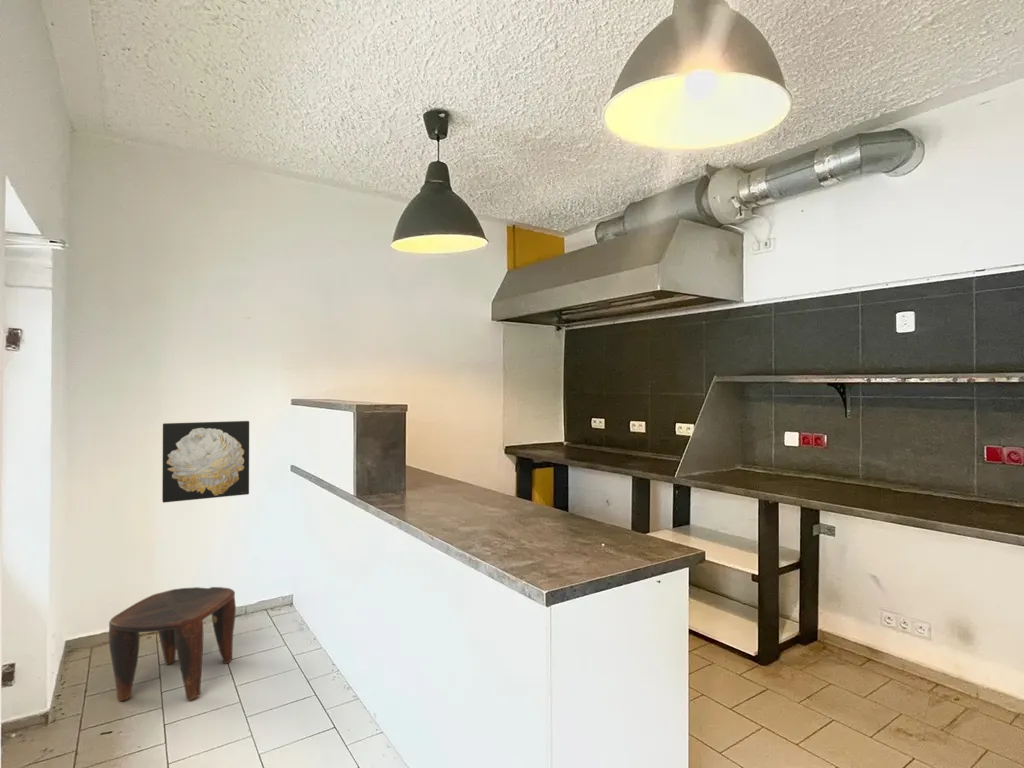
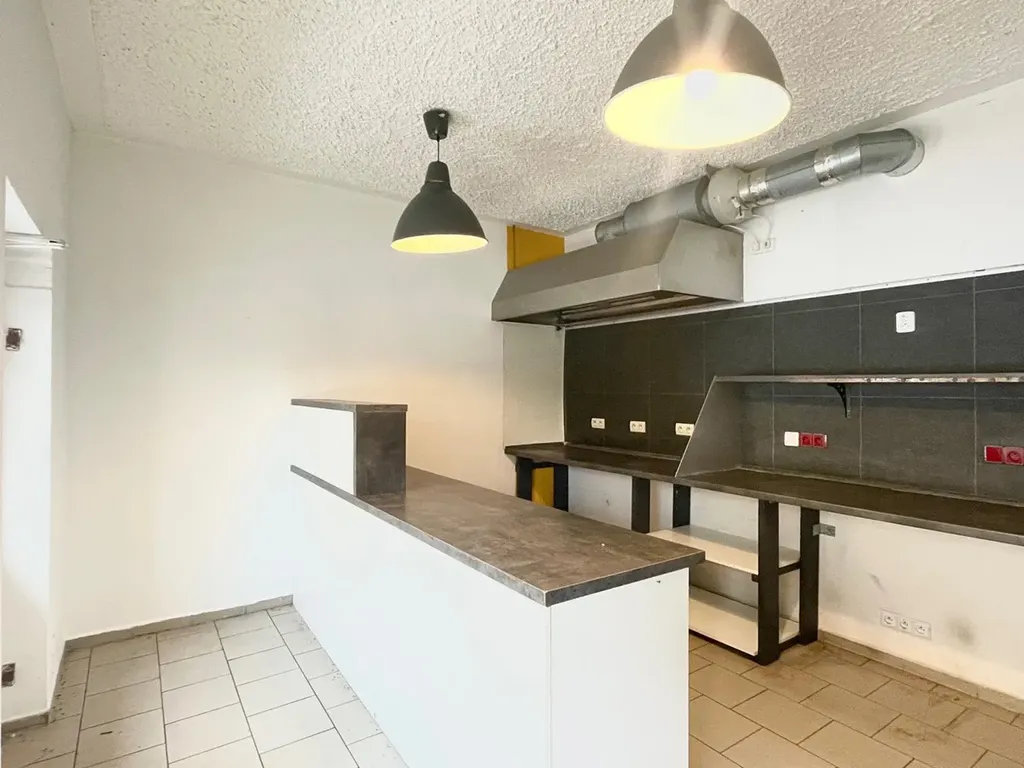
- stool [108,586,237,702]
- wall art [161,420,250,504]
